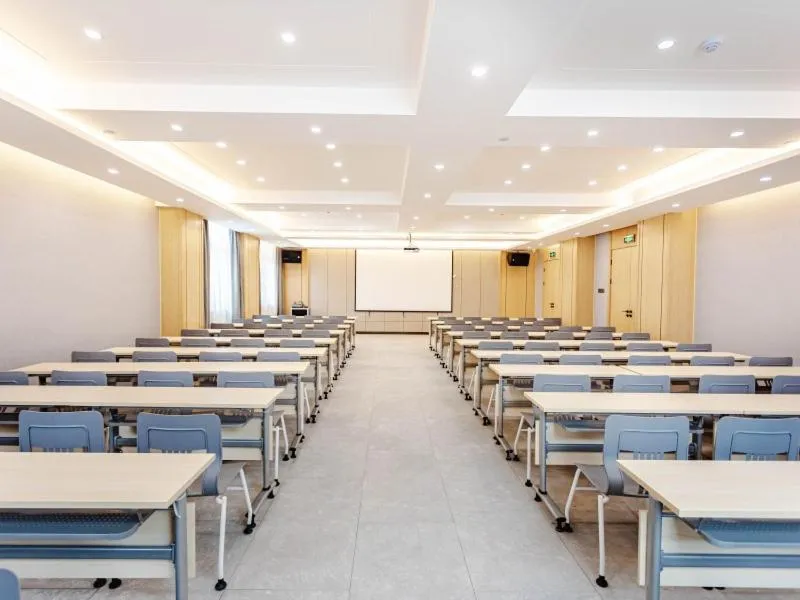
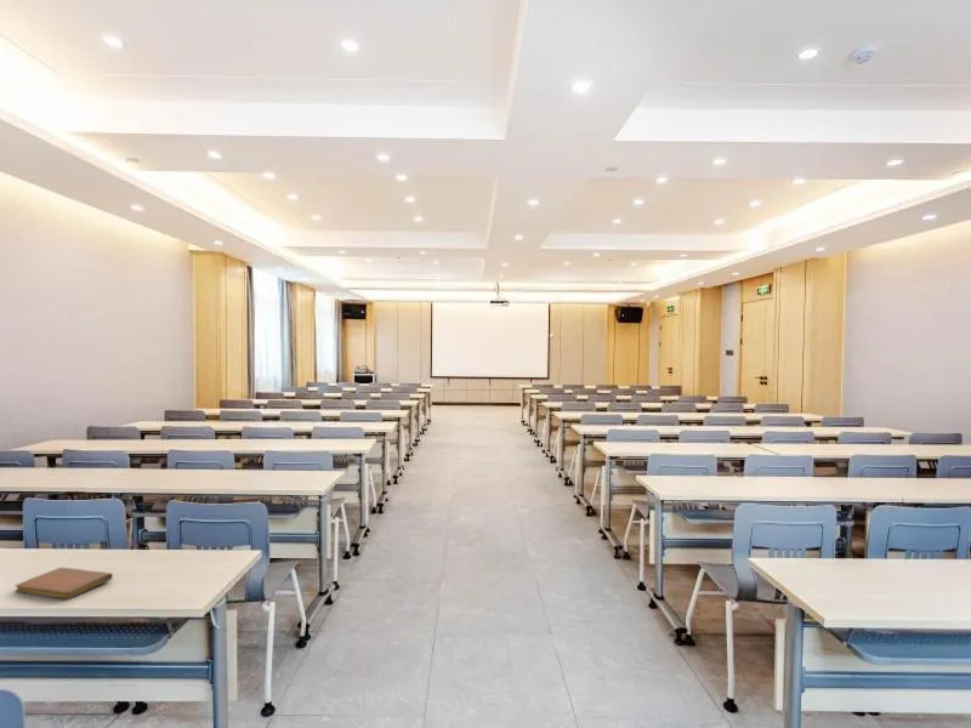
+ notebook [15,567,114,601]
